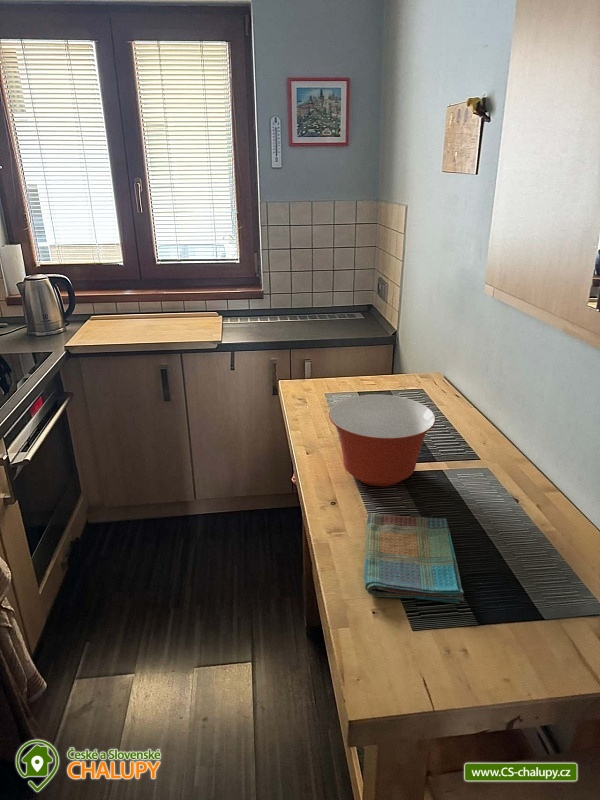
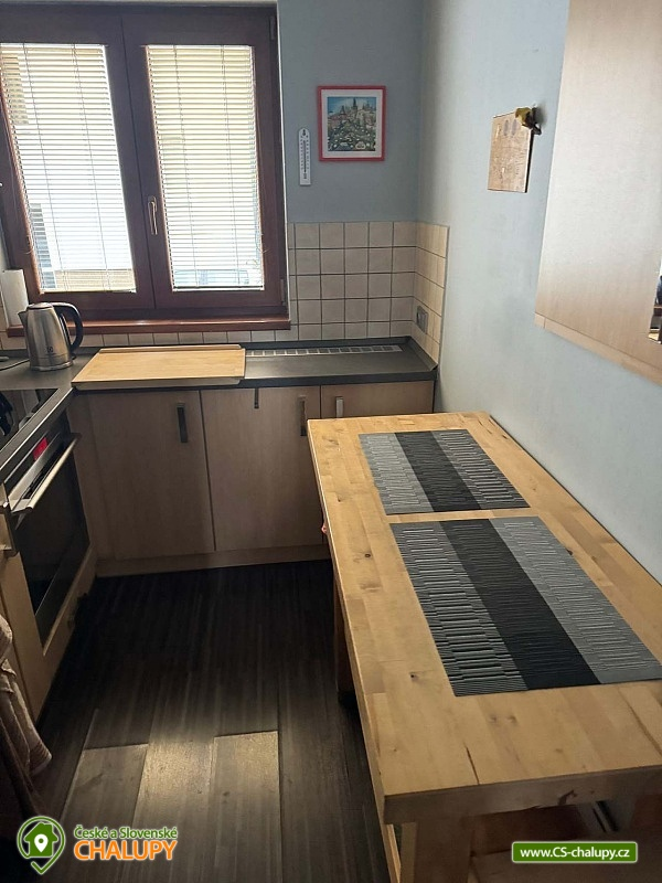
- dish towel [364,513,465,605]
- mixing bowl [328,394,437,487]
